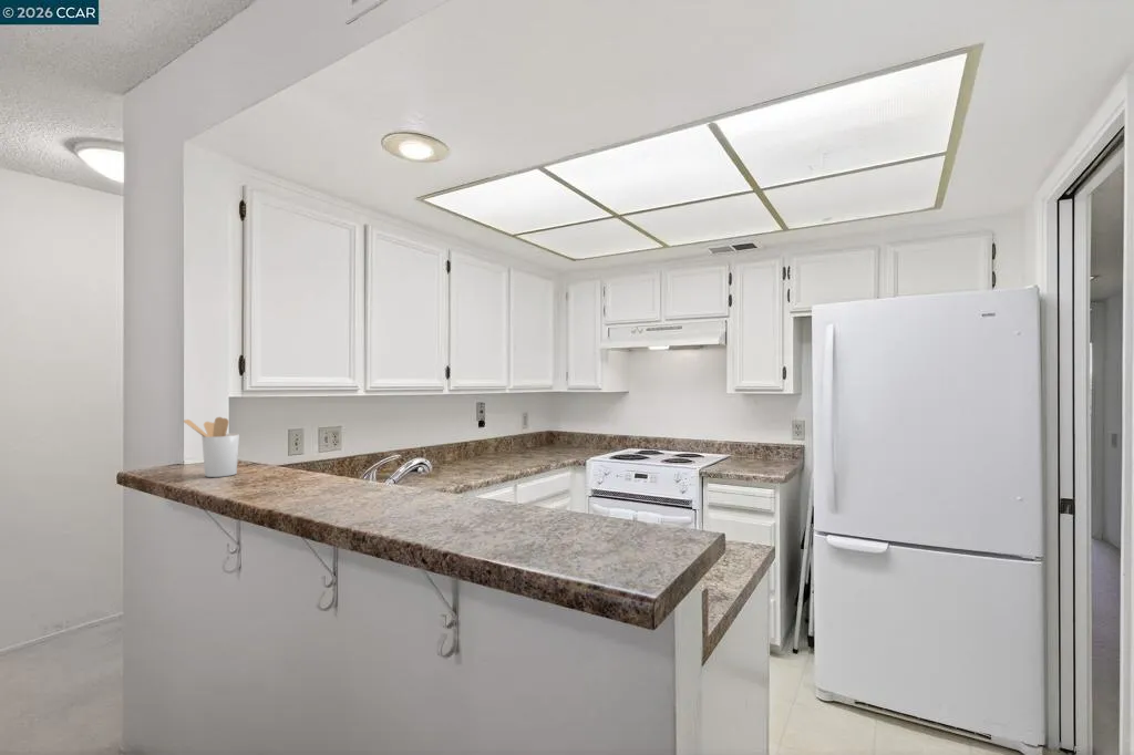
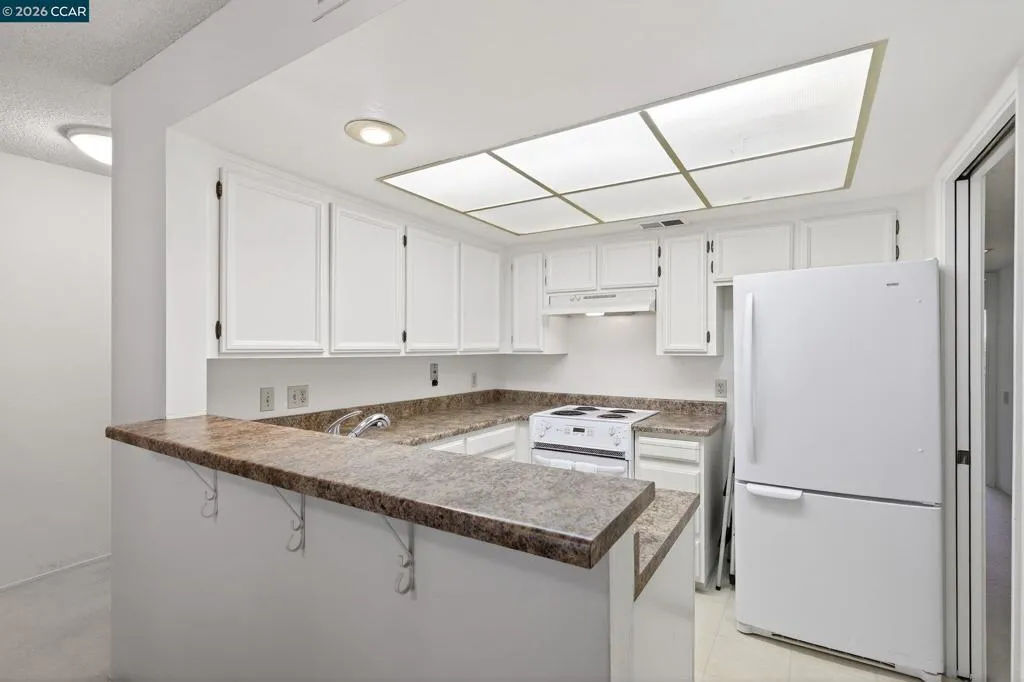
- utensil holder [182,416,240,478]
